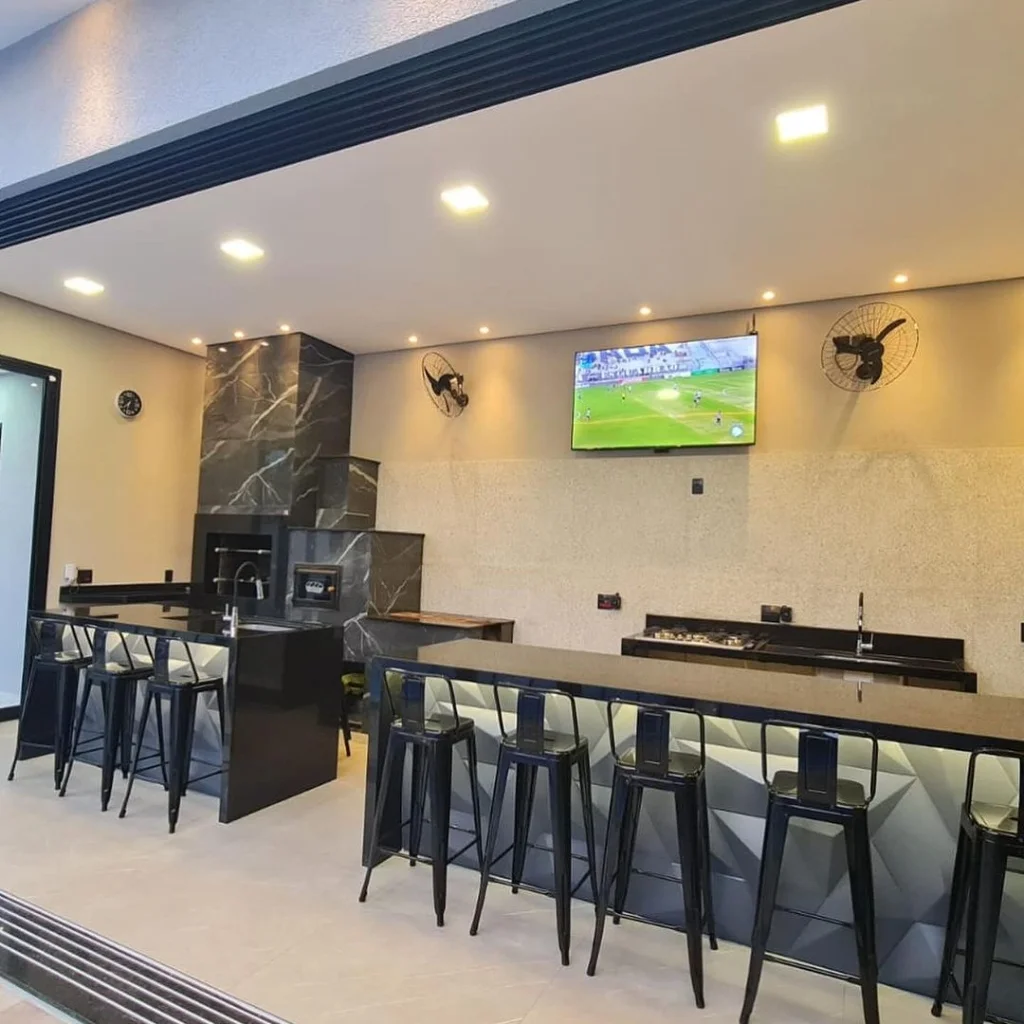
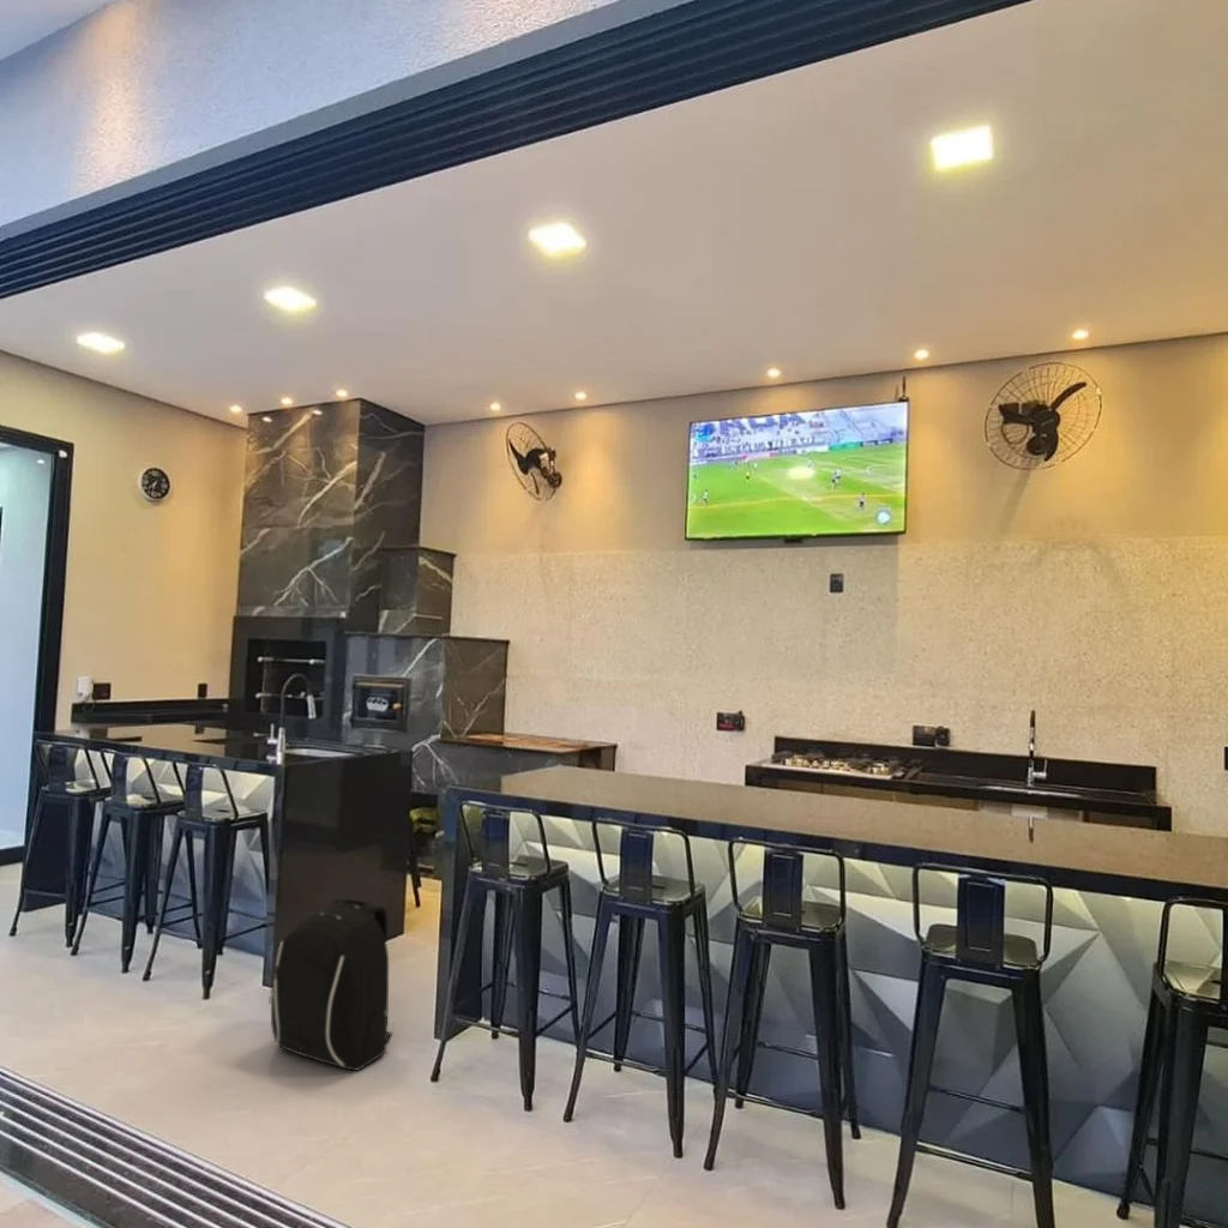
+ backpack [267,896,395,1072]
